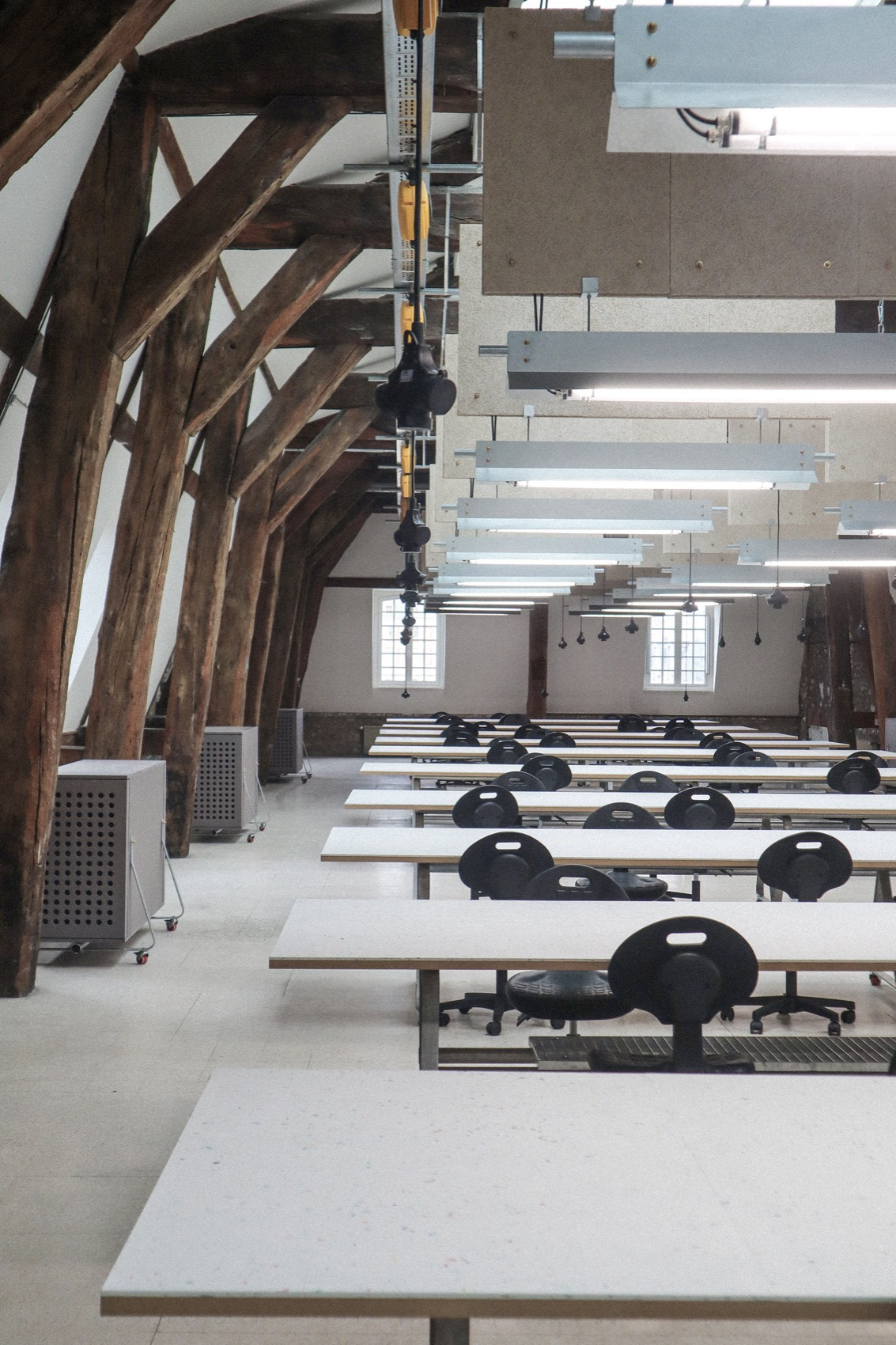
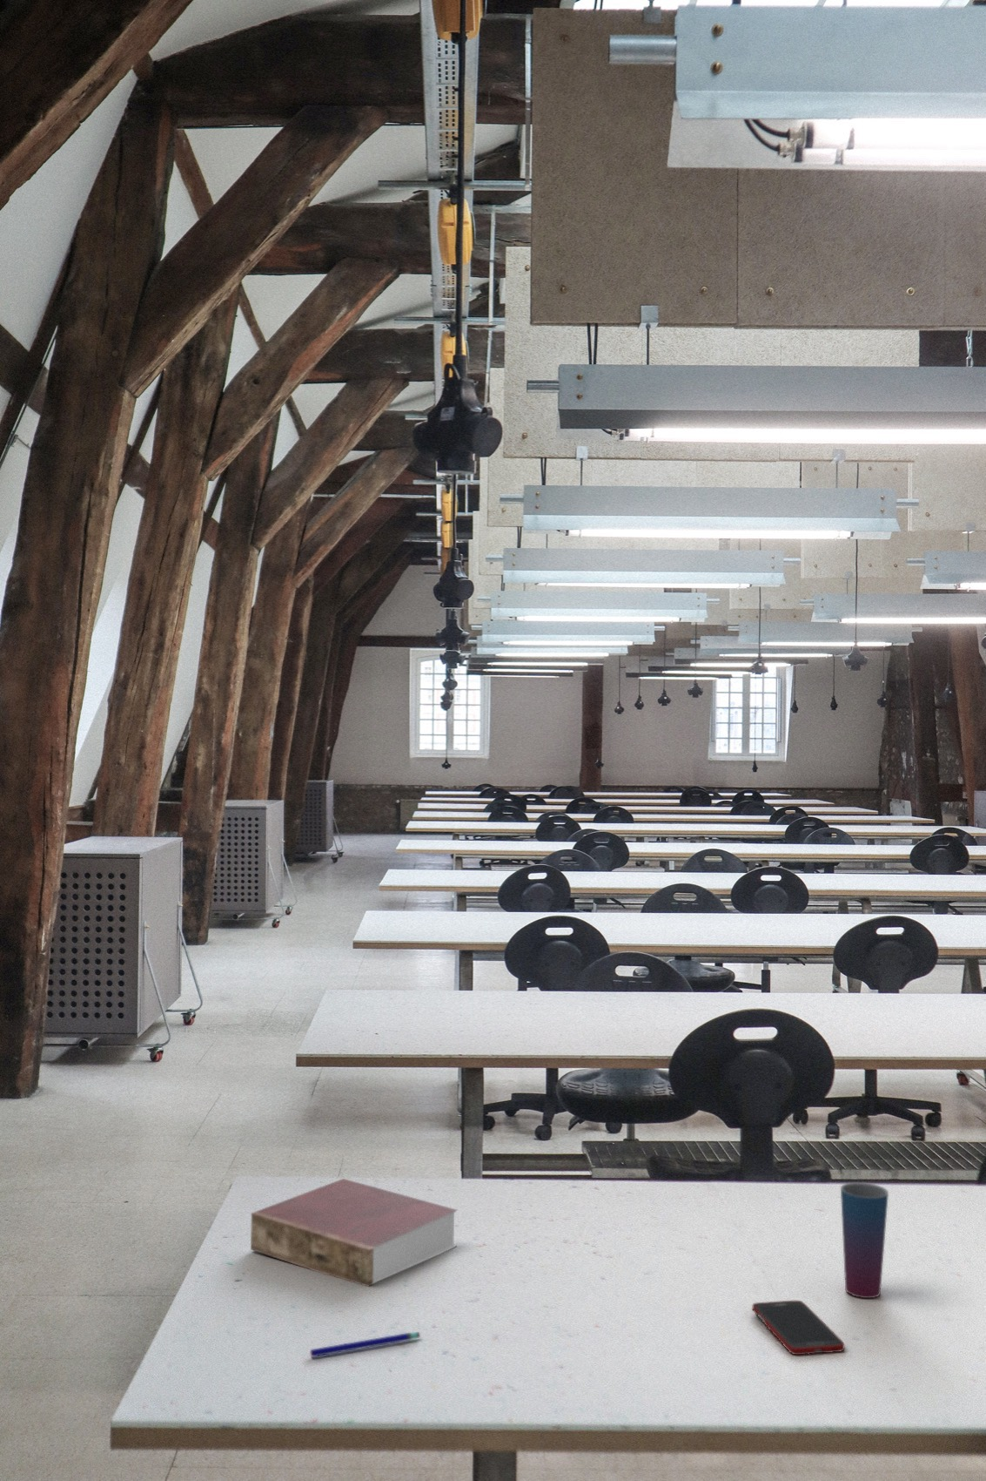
+ book [250,1178,458,1287]
+ cup [840,1181,889,1299]
+ cell phone [751,1299,845,1355]
+ pen [309,1331,421,1358]
